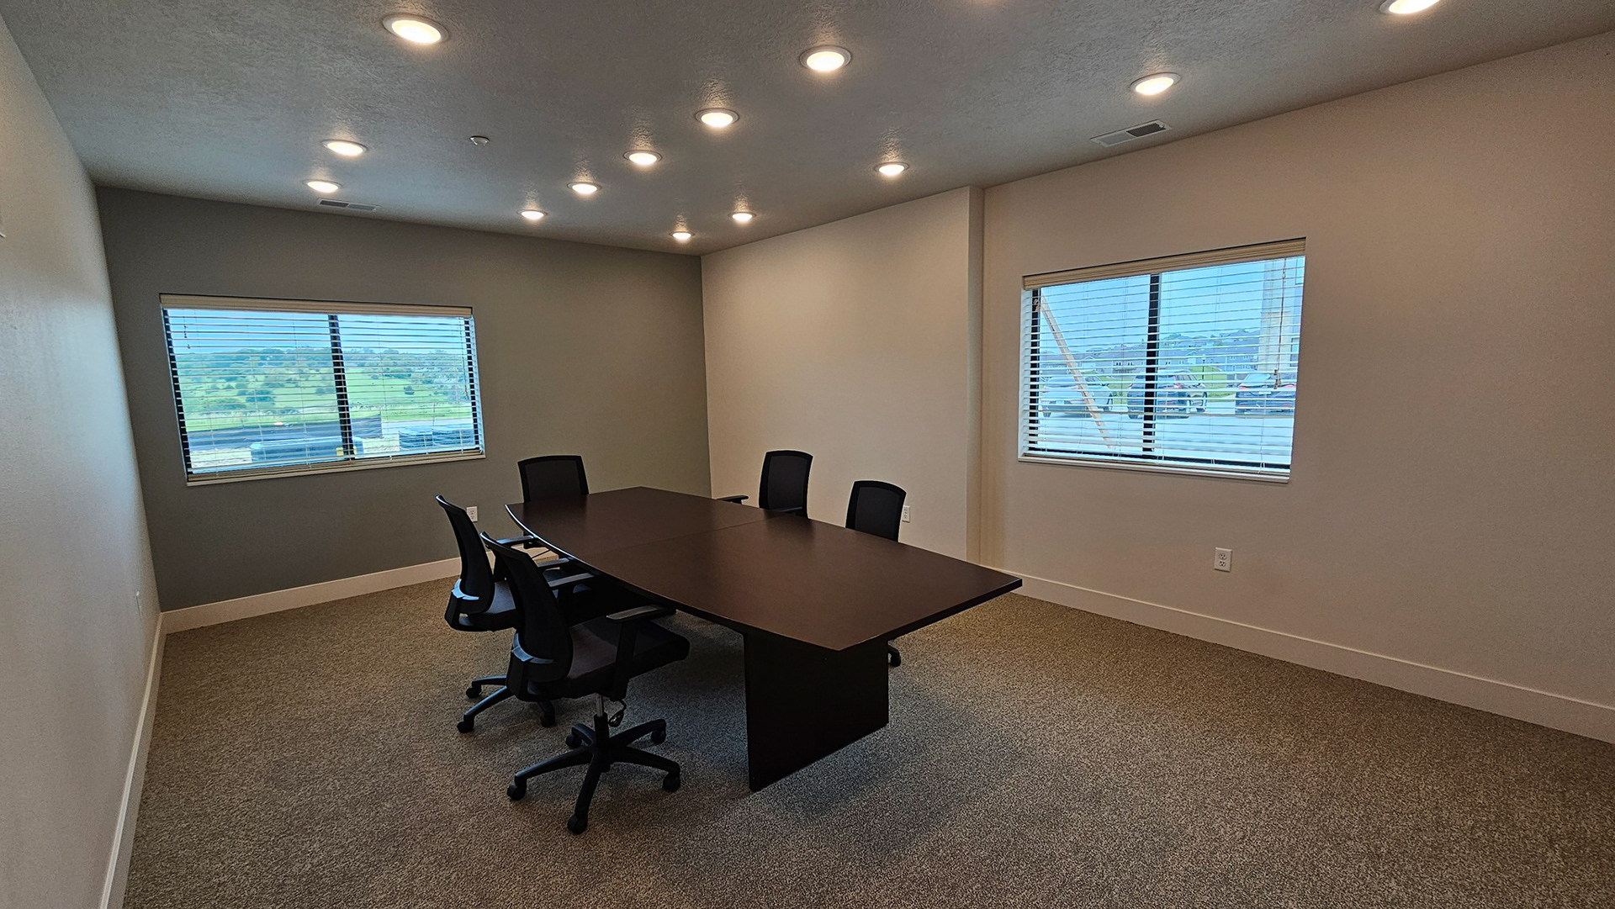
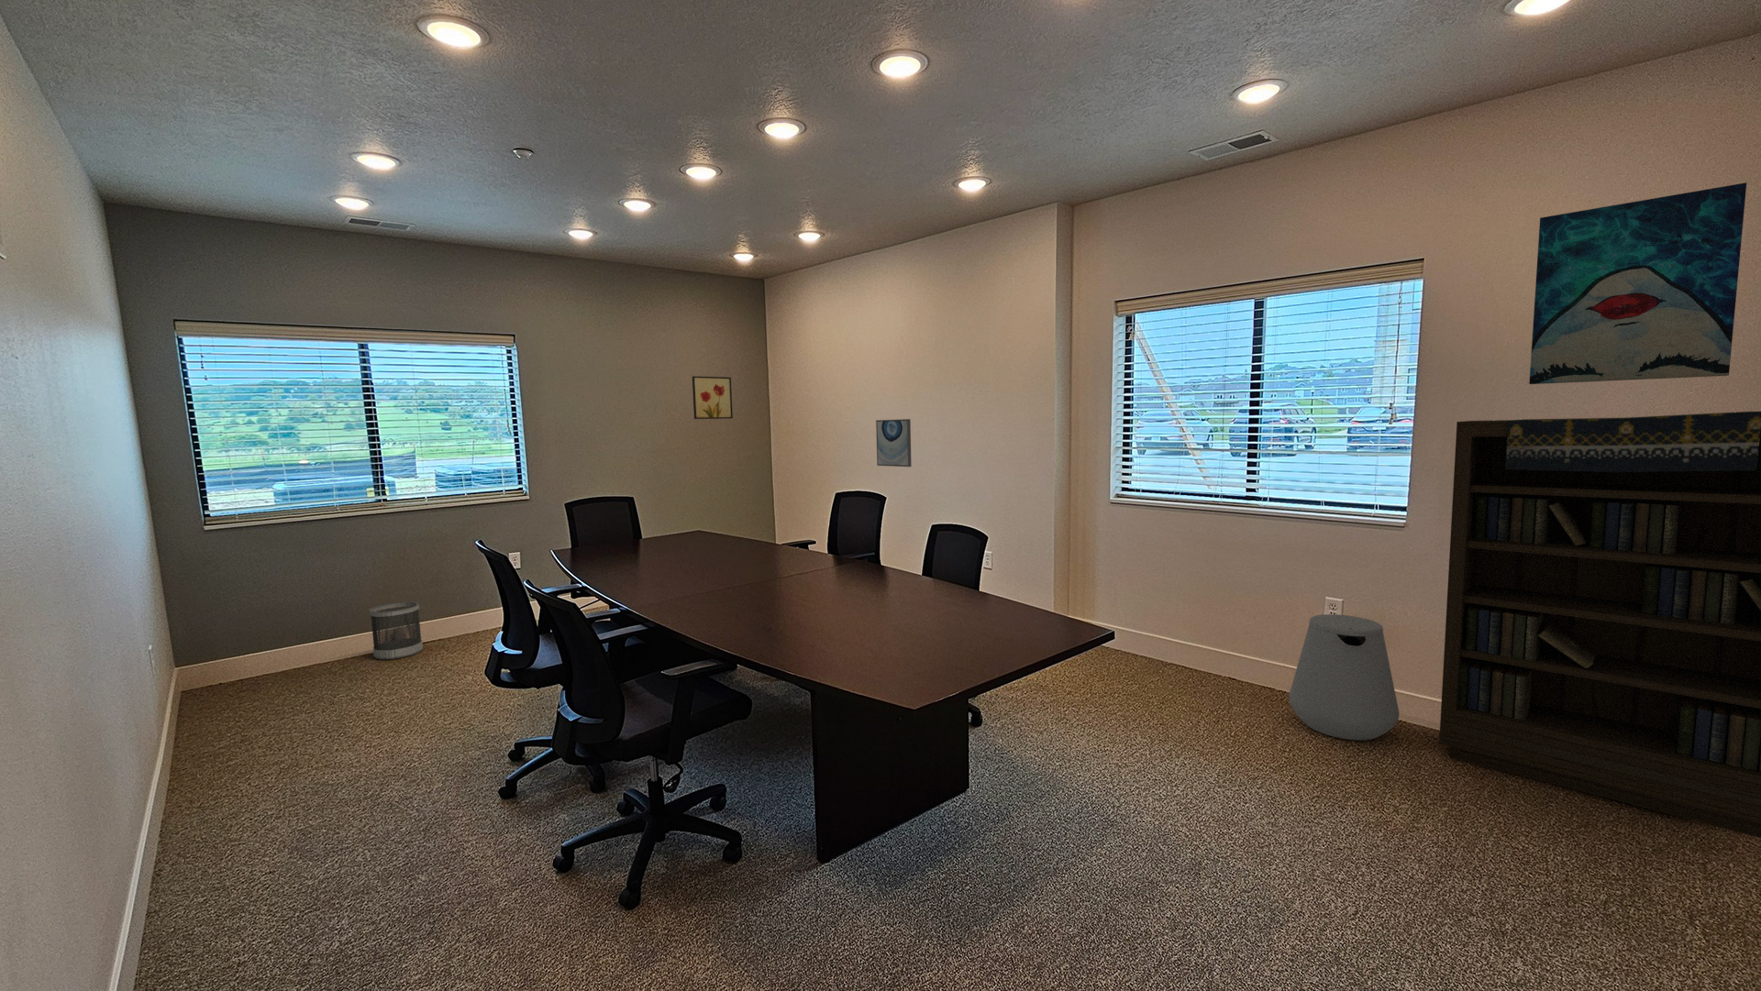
+ wastebasket [369,601,423,660]
+ bookcase [1438,410,1761,839]
+ wall art [874,418,912,468]
+ trash can [1288,613,1399,741]
+ wall art [1528,181,1748,386]
+ wall art [692,375,734,419]
